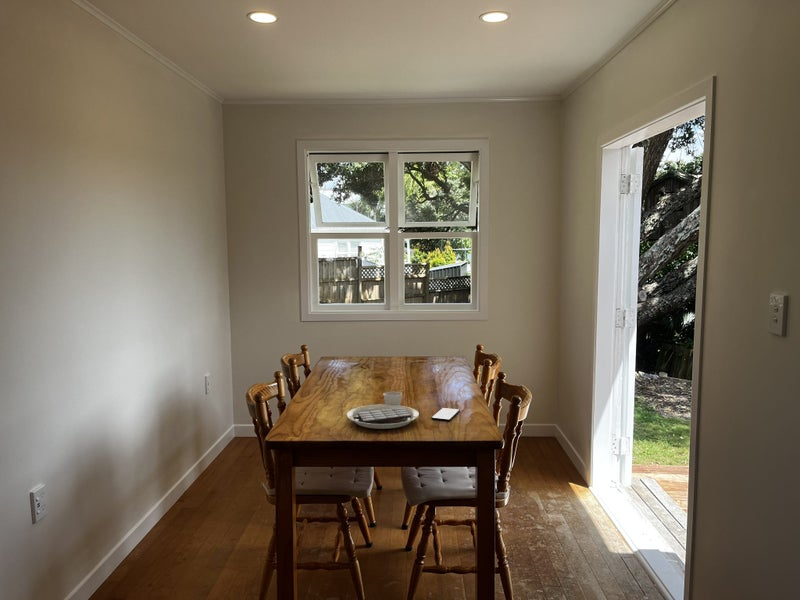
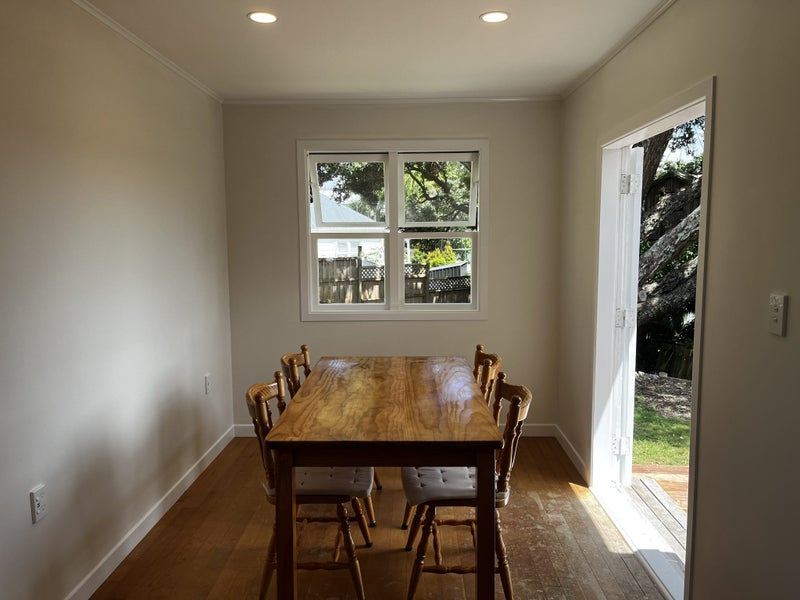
- placemat [346,391,461,430]
